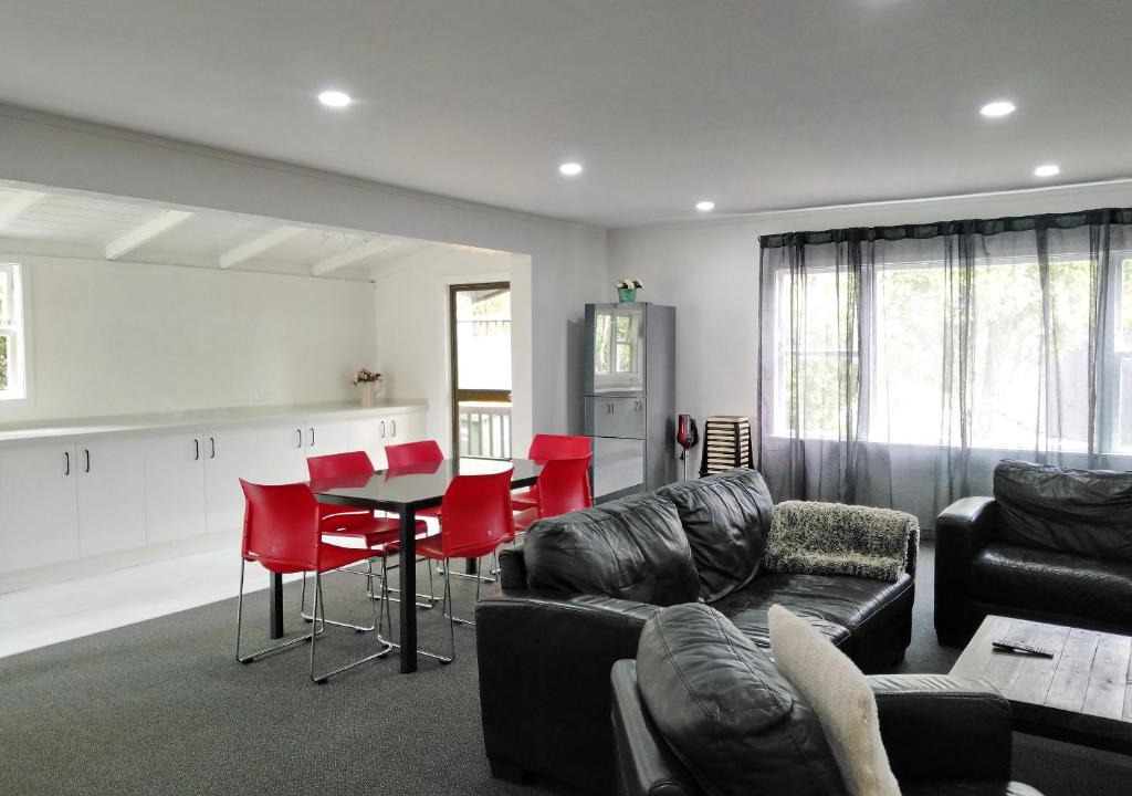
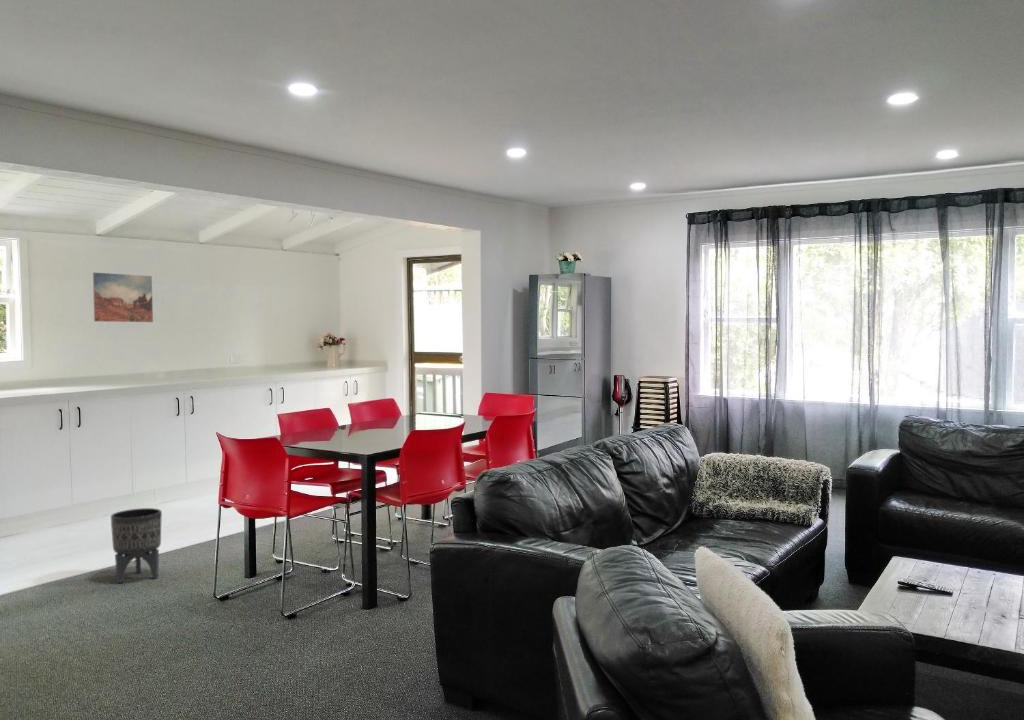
+ wall art [92,272,154,323]
+ planter [110,507,163,584]
